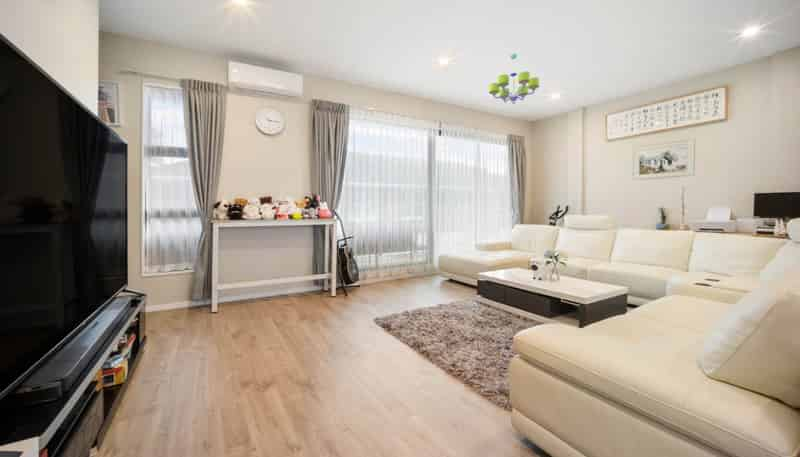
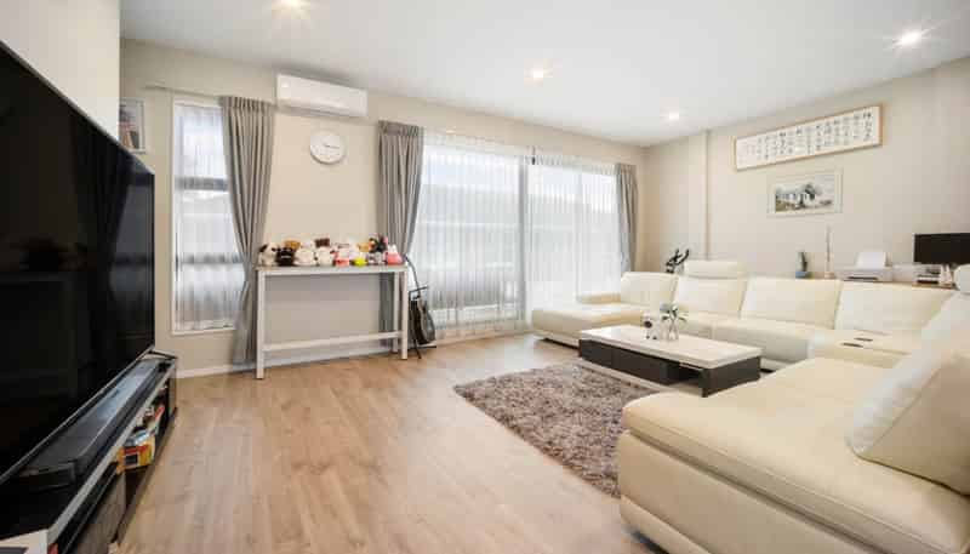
- chandelier [488,53,540,105]
